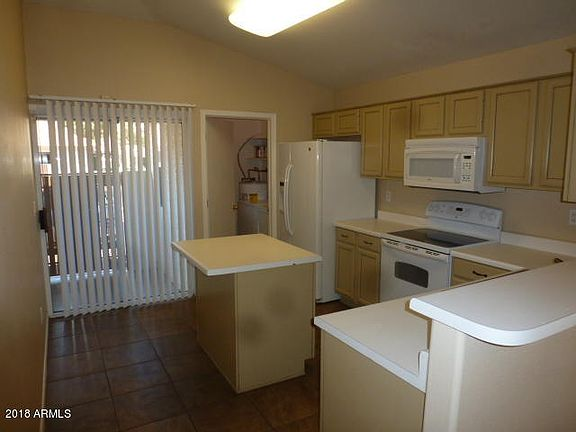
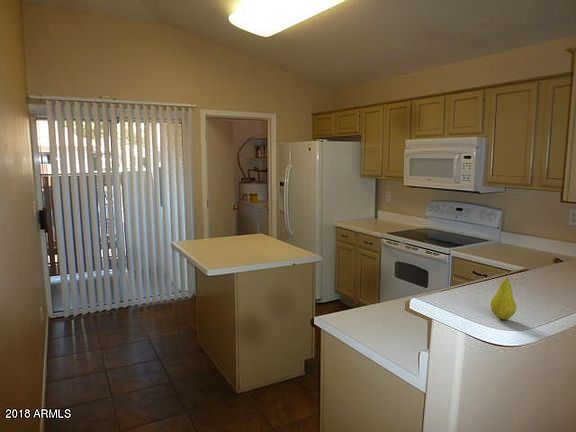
+ fruit [490,270,517,321]
